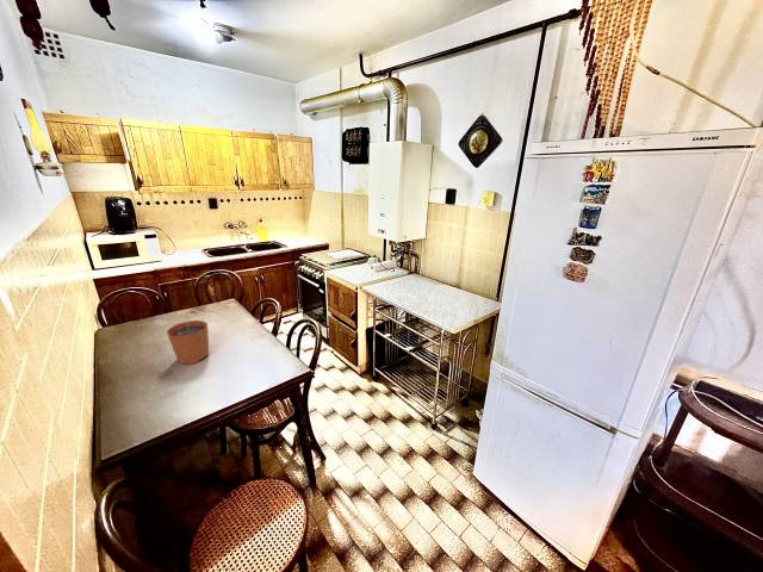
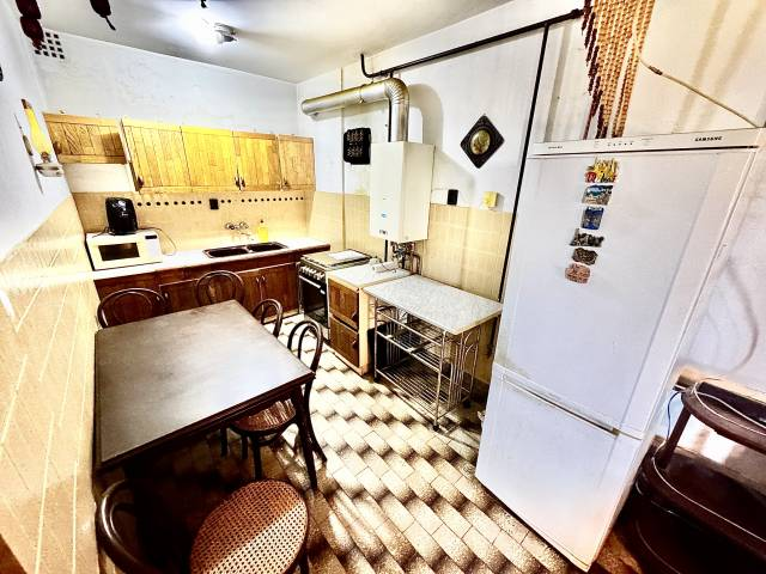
- plant pot [166,309,210,366]
